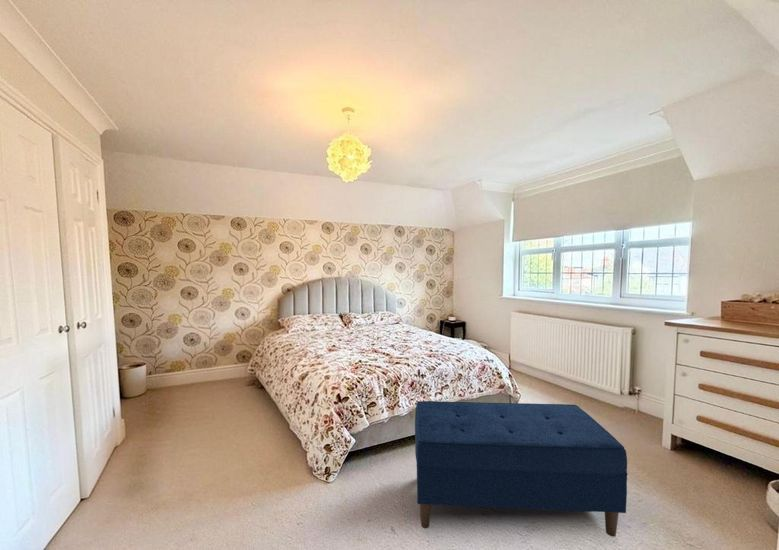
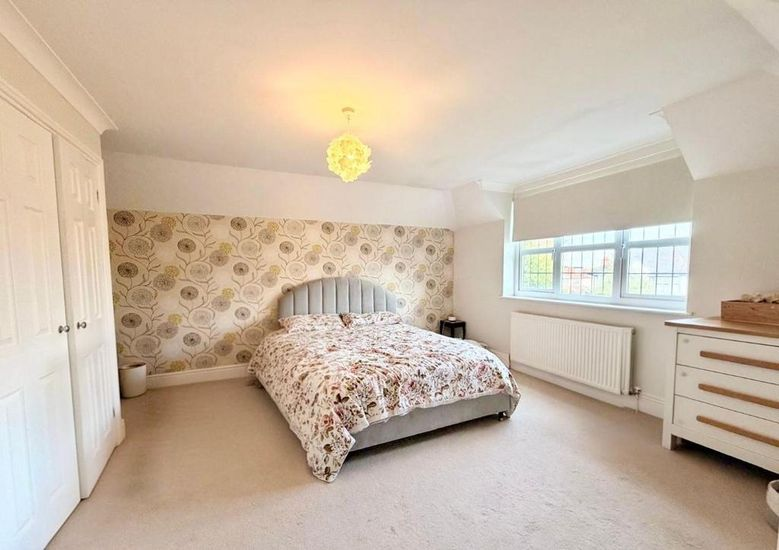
- bench [414,400,629,538]
